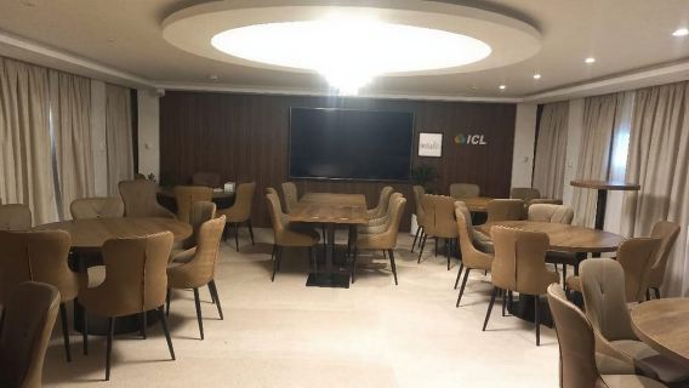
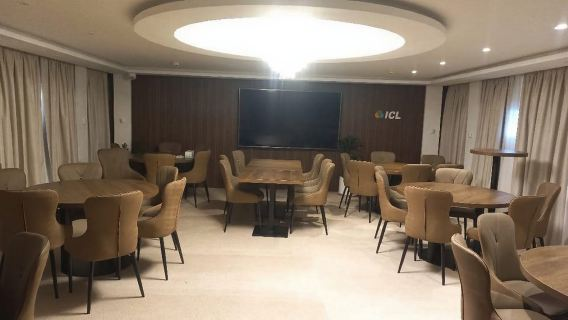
- wall art [416,131,445,159]
